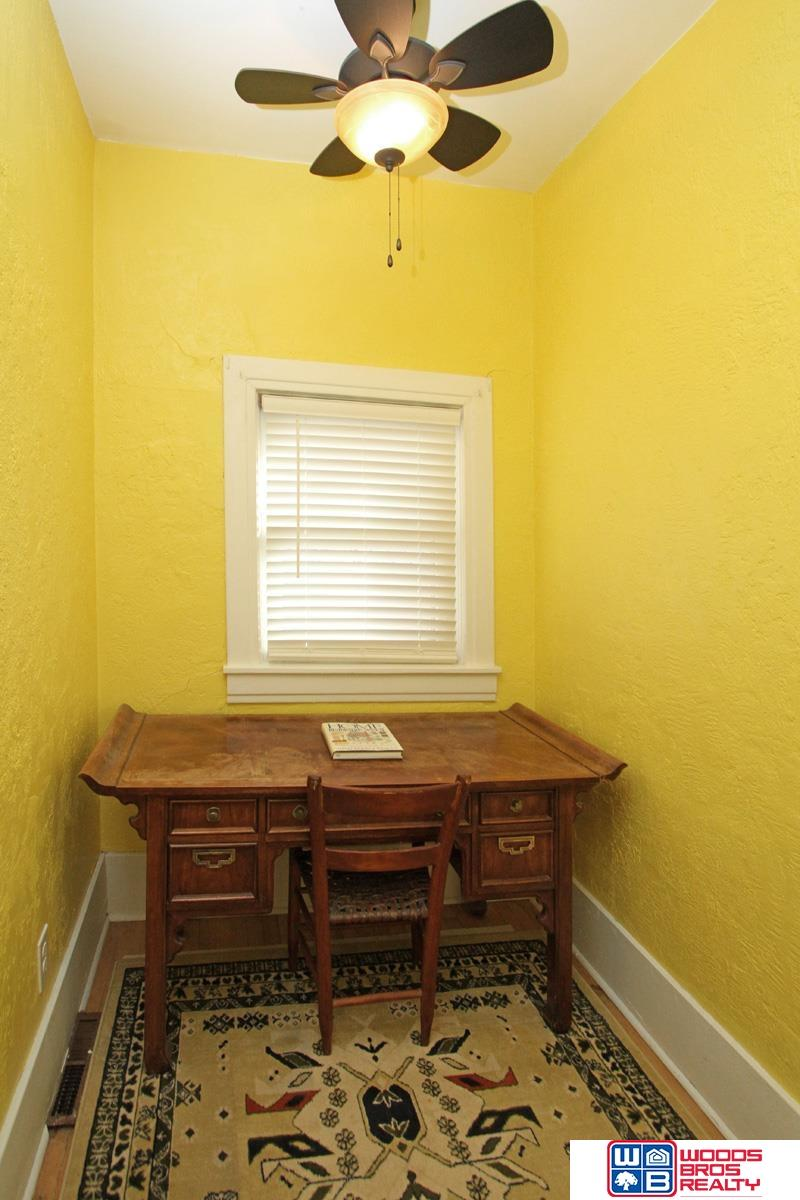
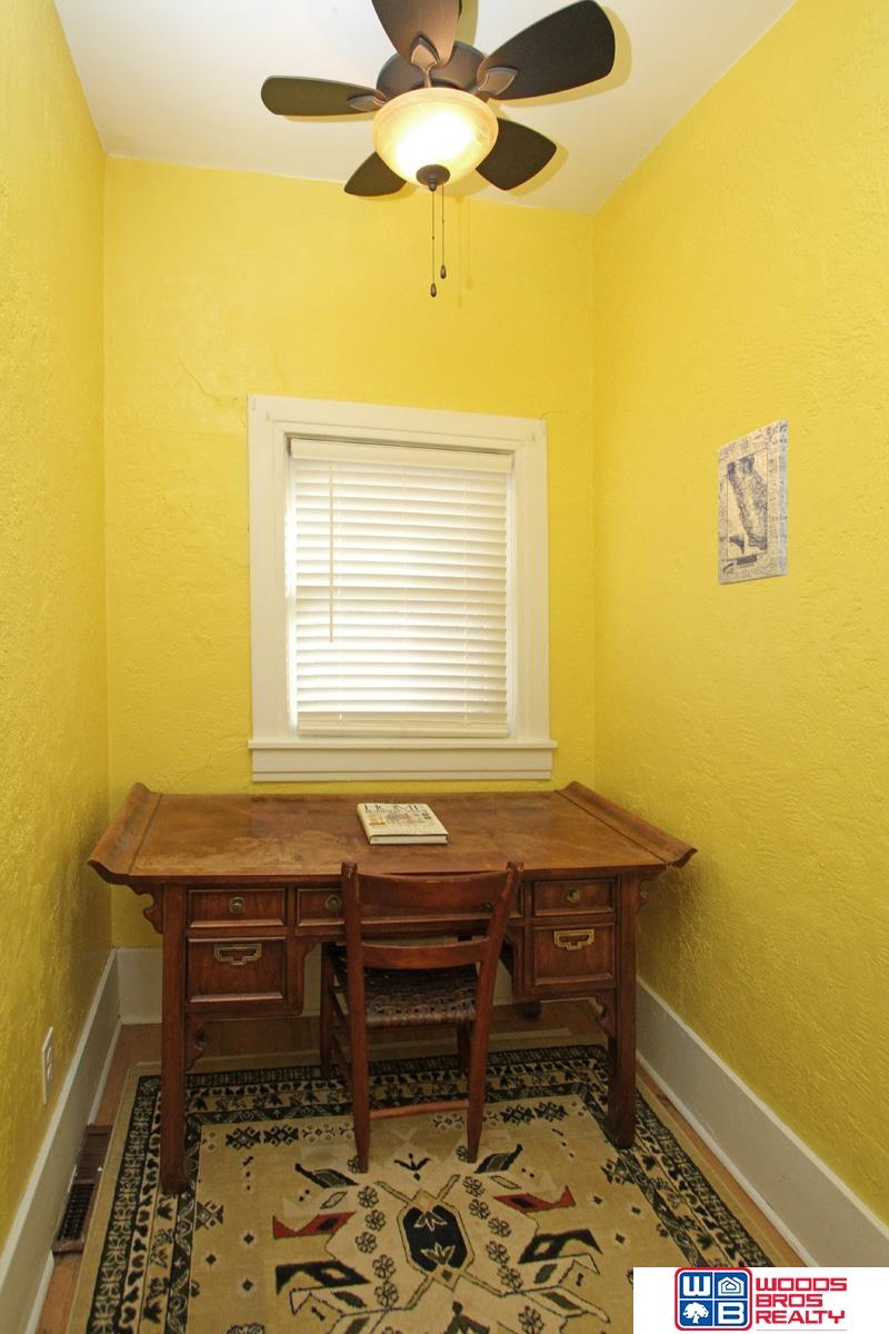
+ wall art [717,418,789,586]
